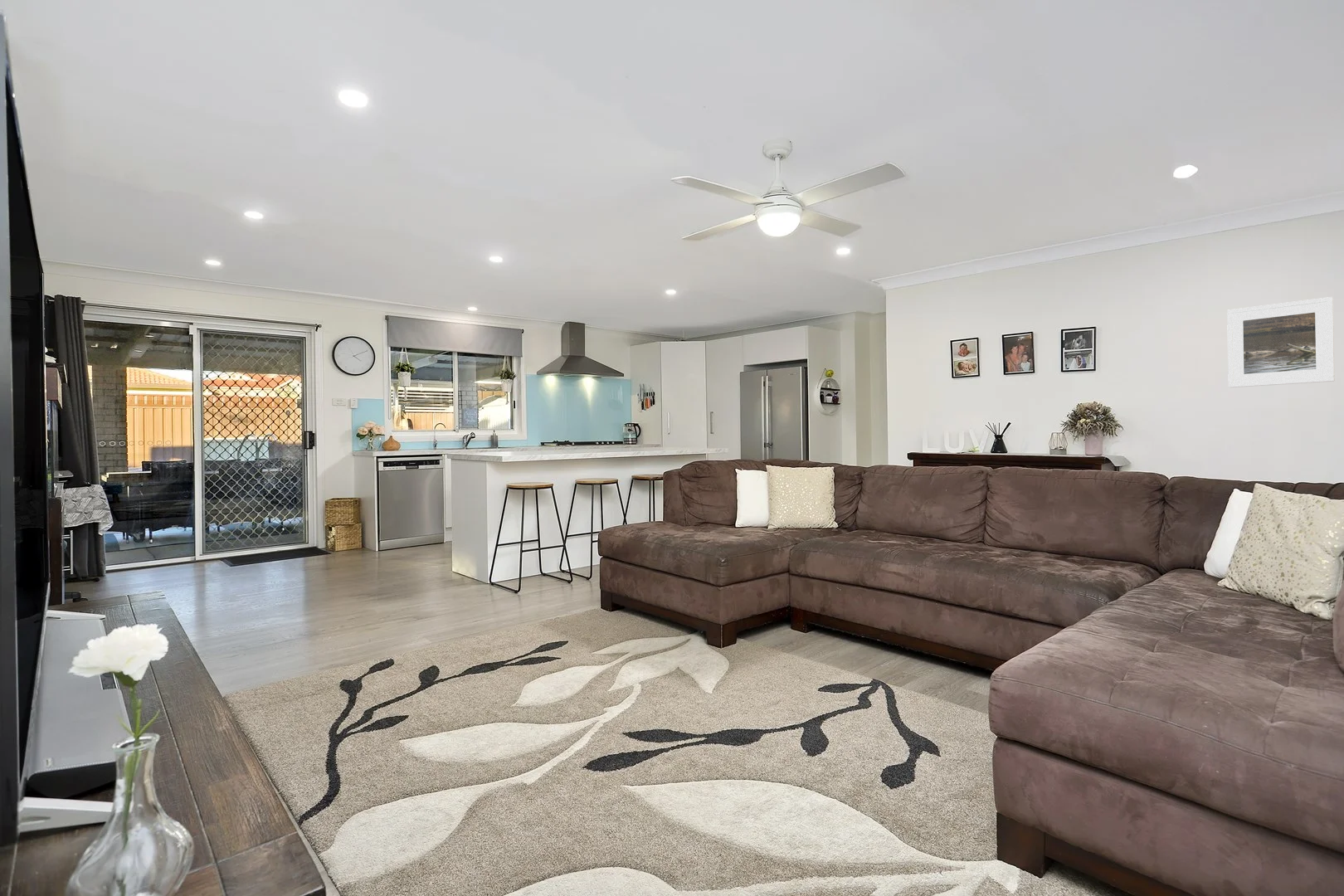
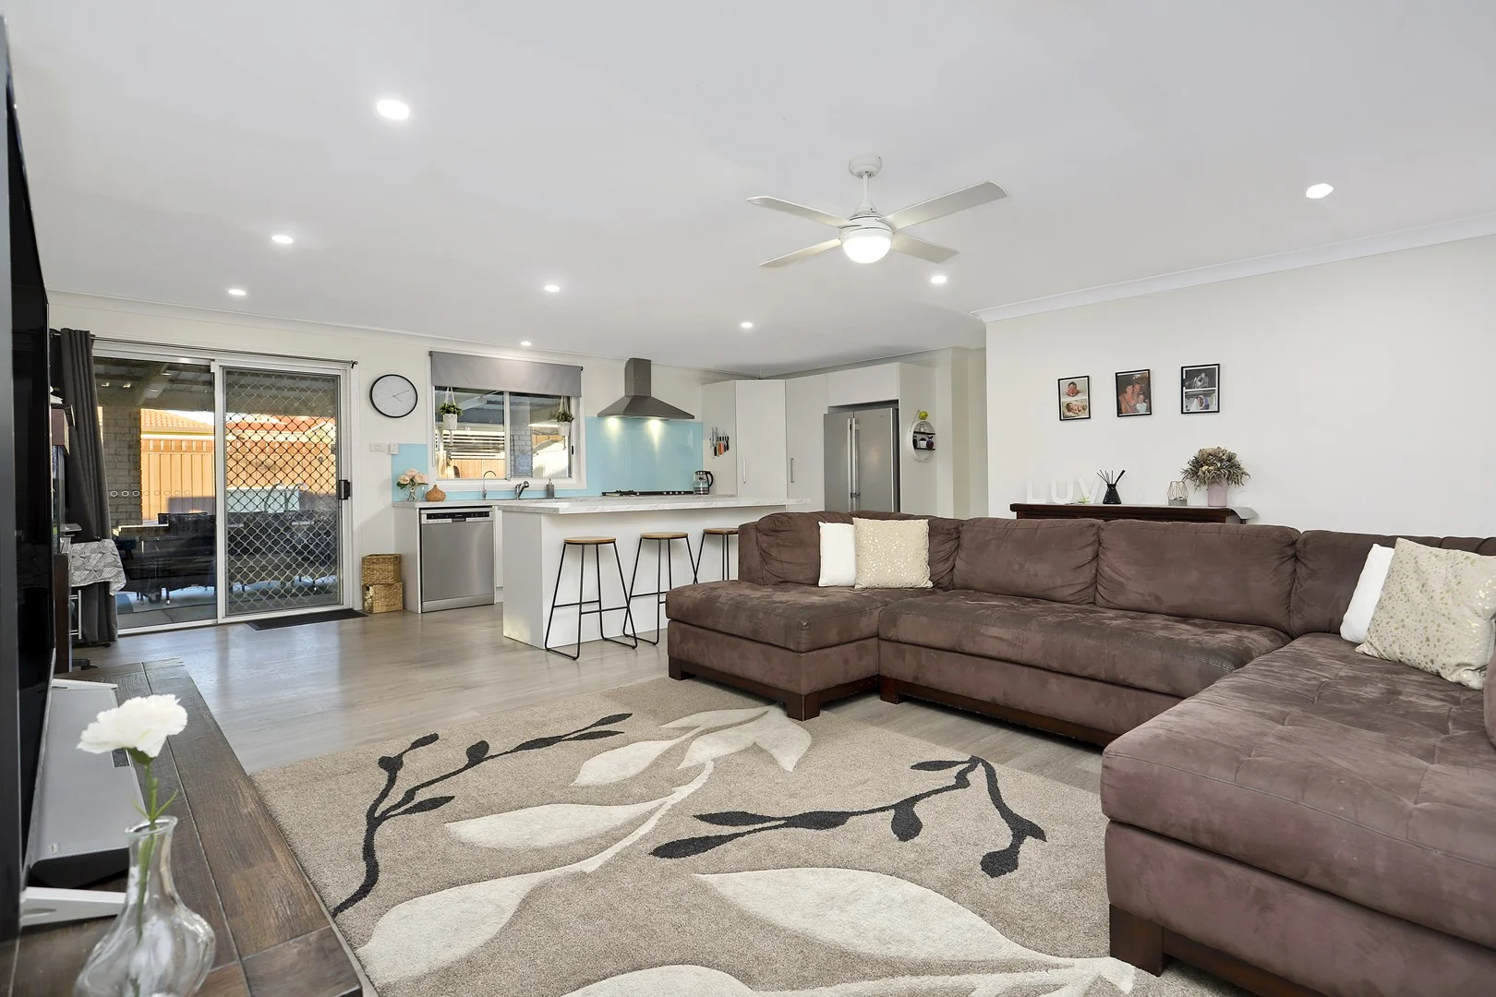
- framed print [1226,296,1336,388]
